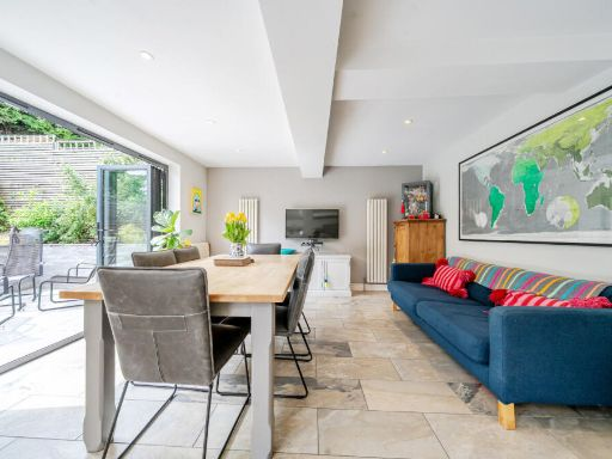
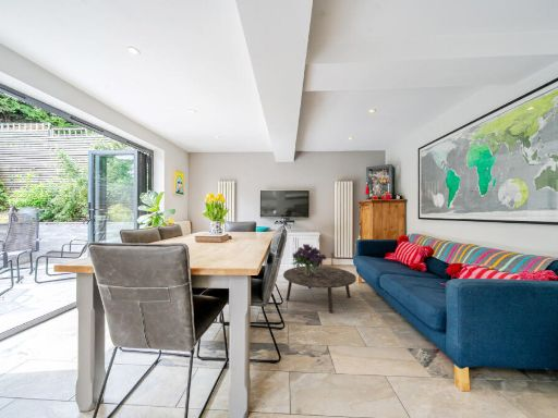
+ bouquet [291,243,327,275]
+ coffee table [282,266,357,315]
